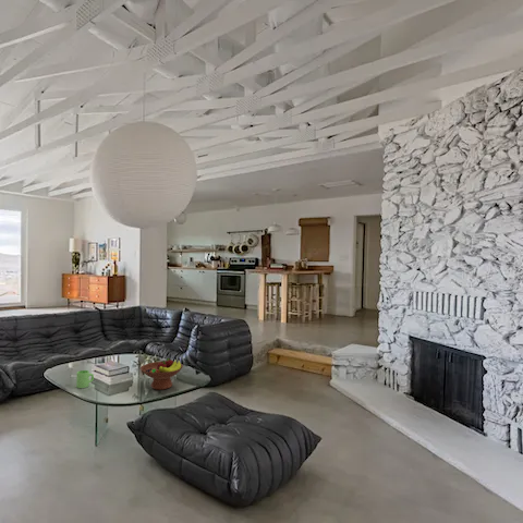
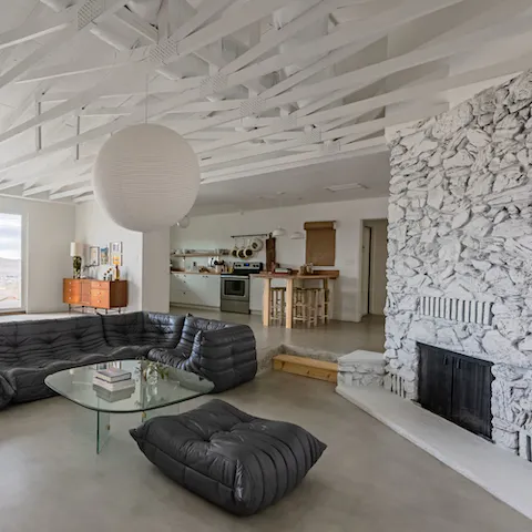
- mug [75,369,95,389]
- fruit bowl [139,356,184,390]
